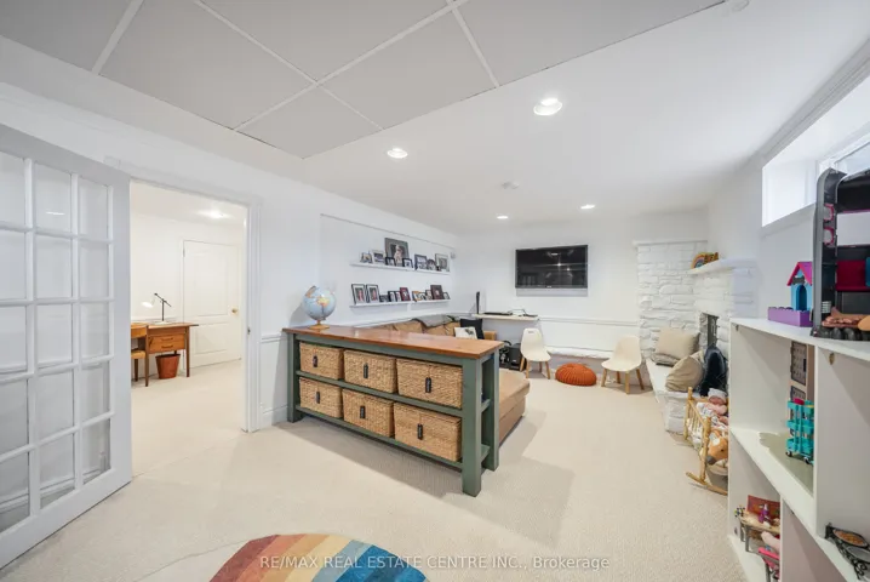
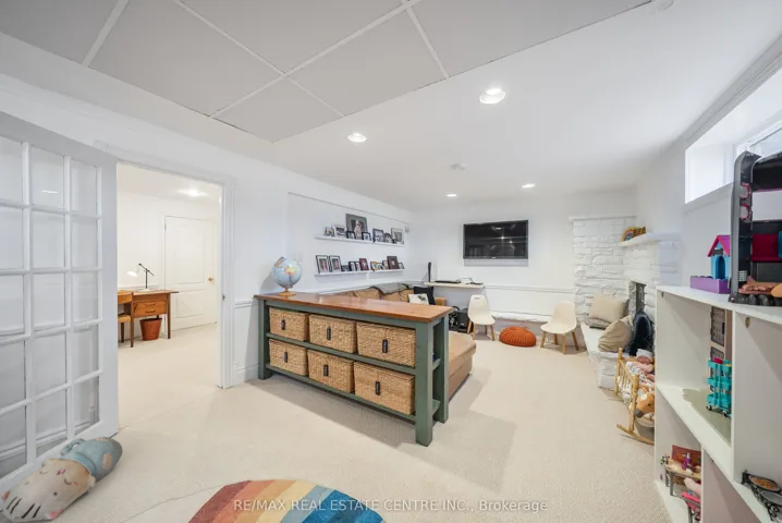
+ plush toy [0,436,124,523]
